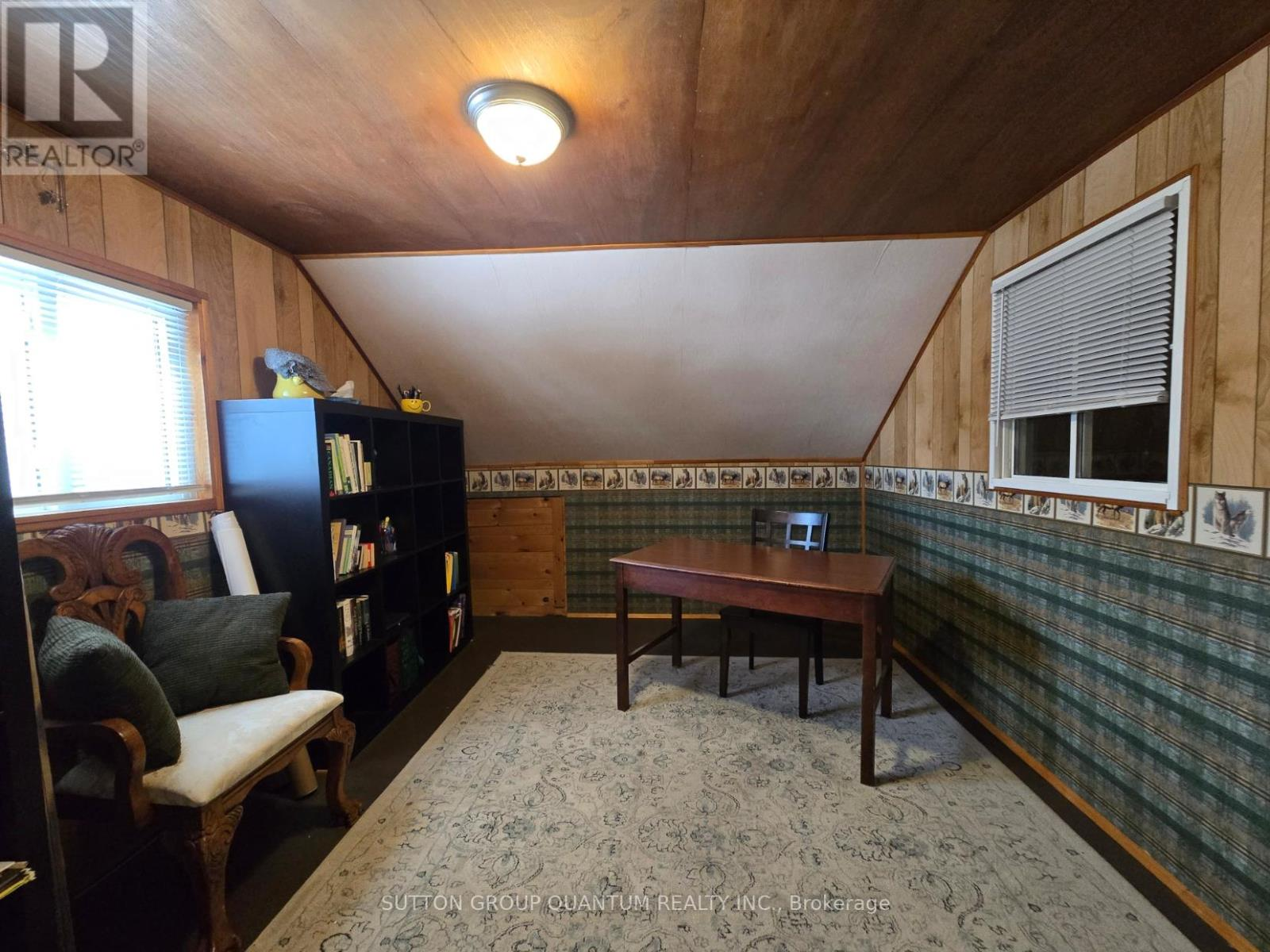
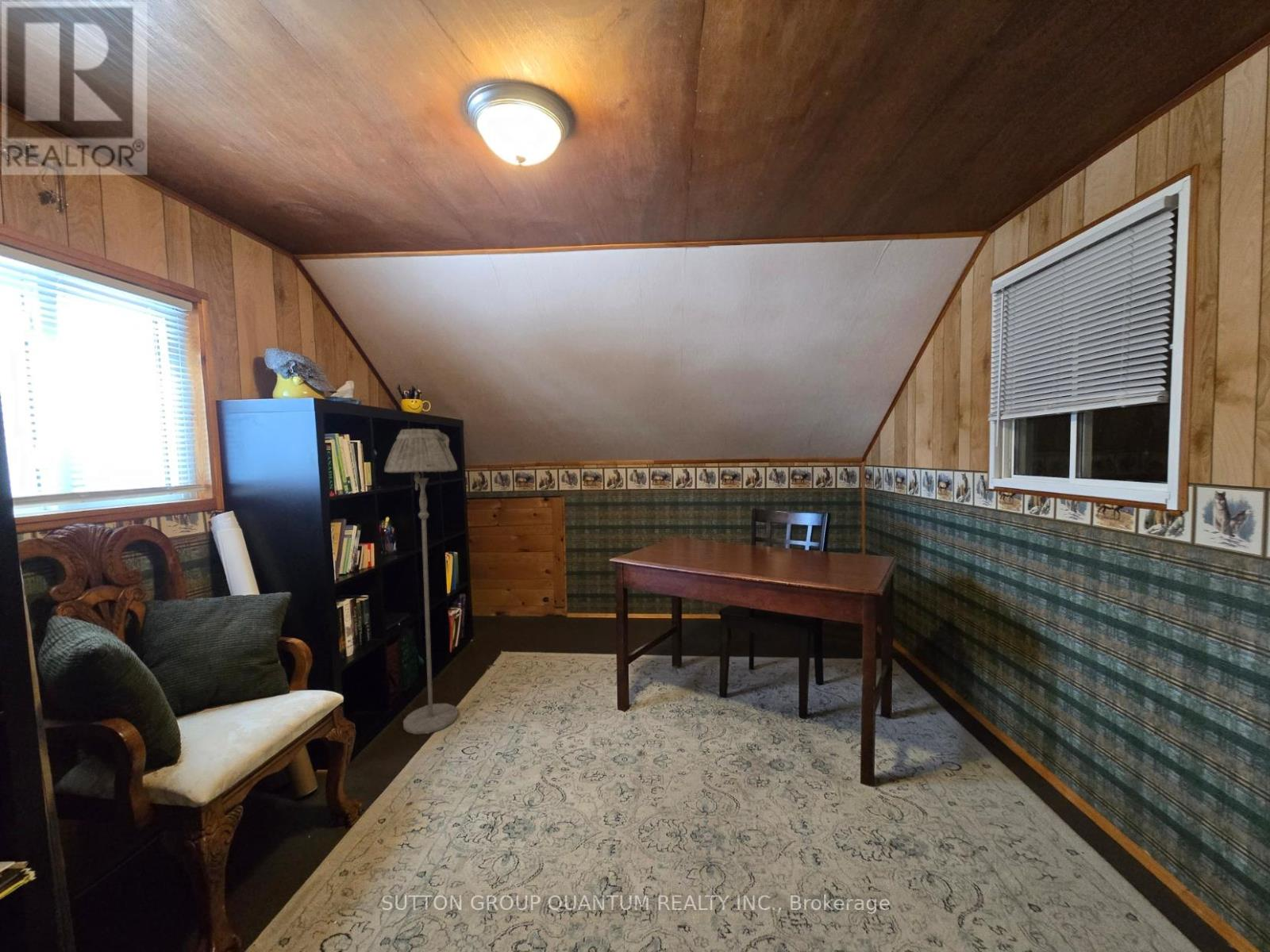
+ floor lamp [383,428,459,735]
